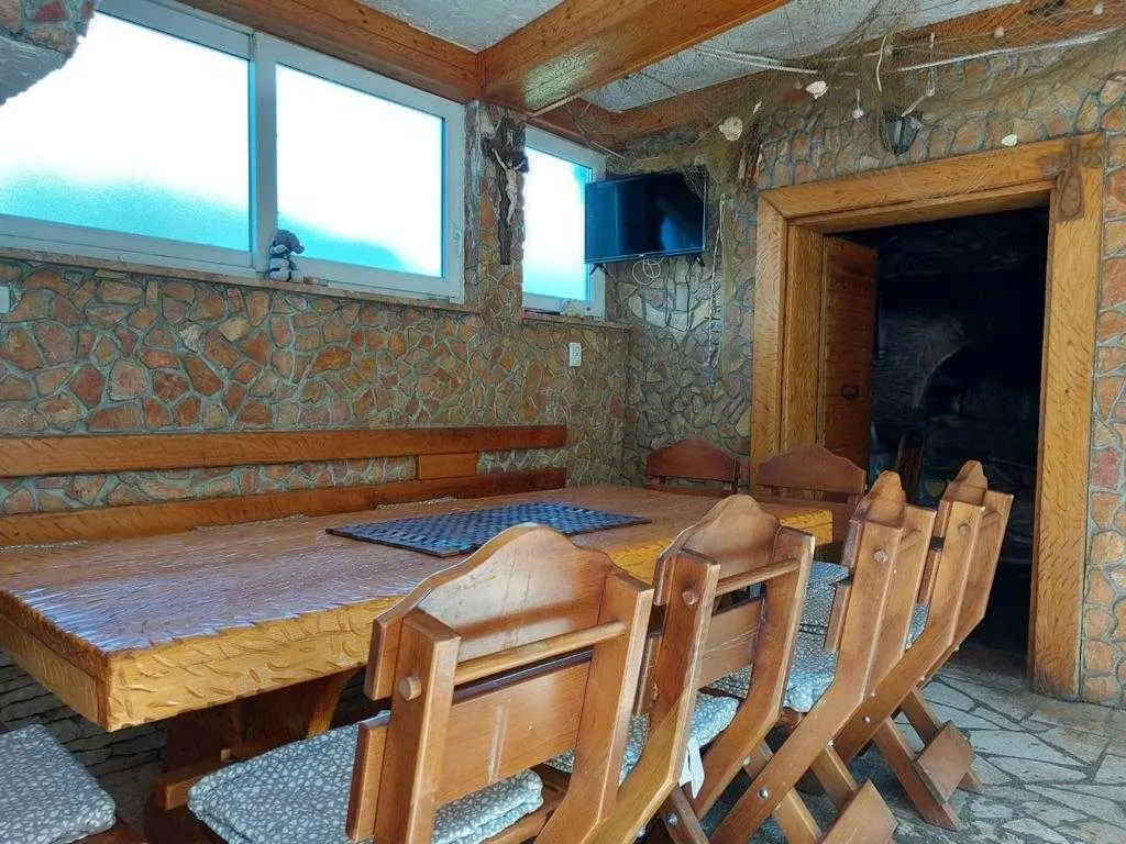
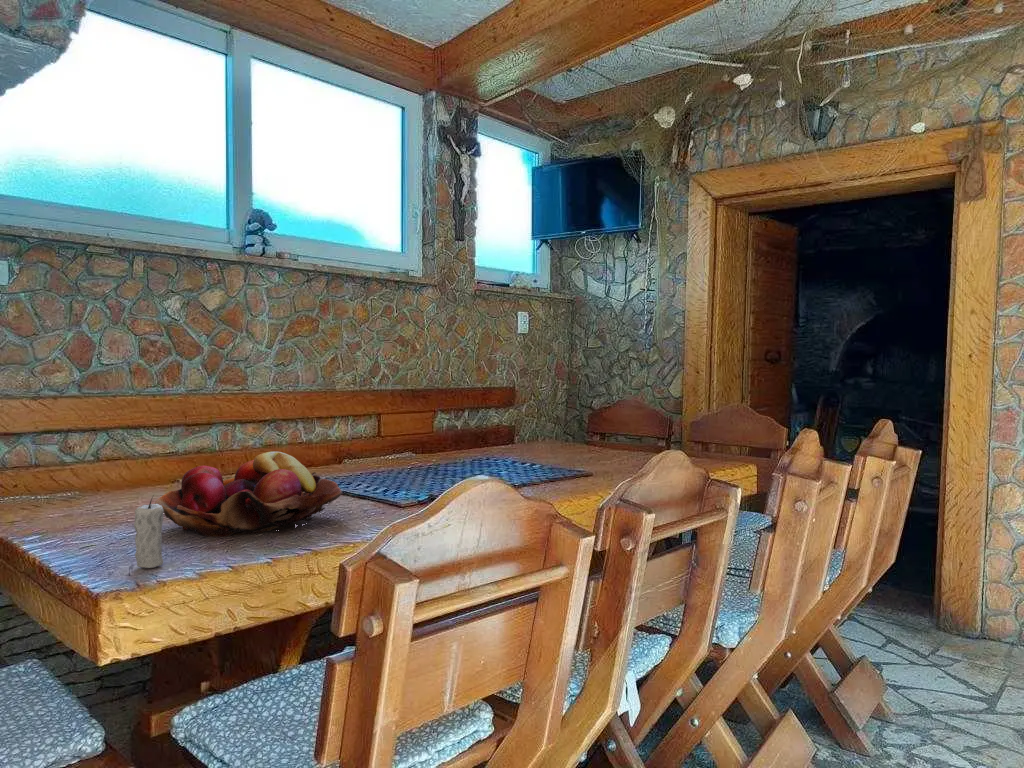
+ fruit basket [154,451,343,538]
+ candle [133,494,165,569]
